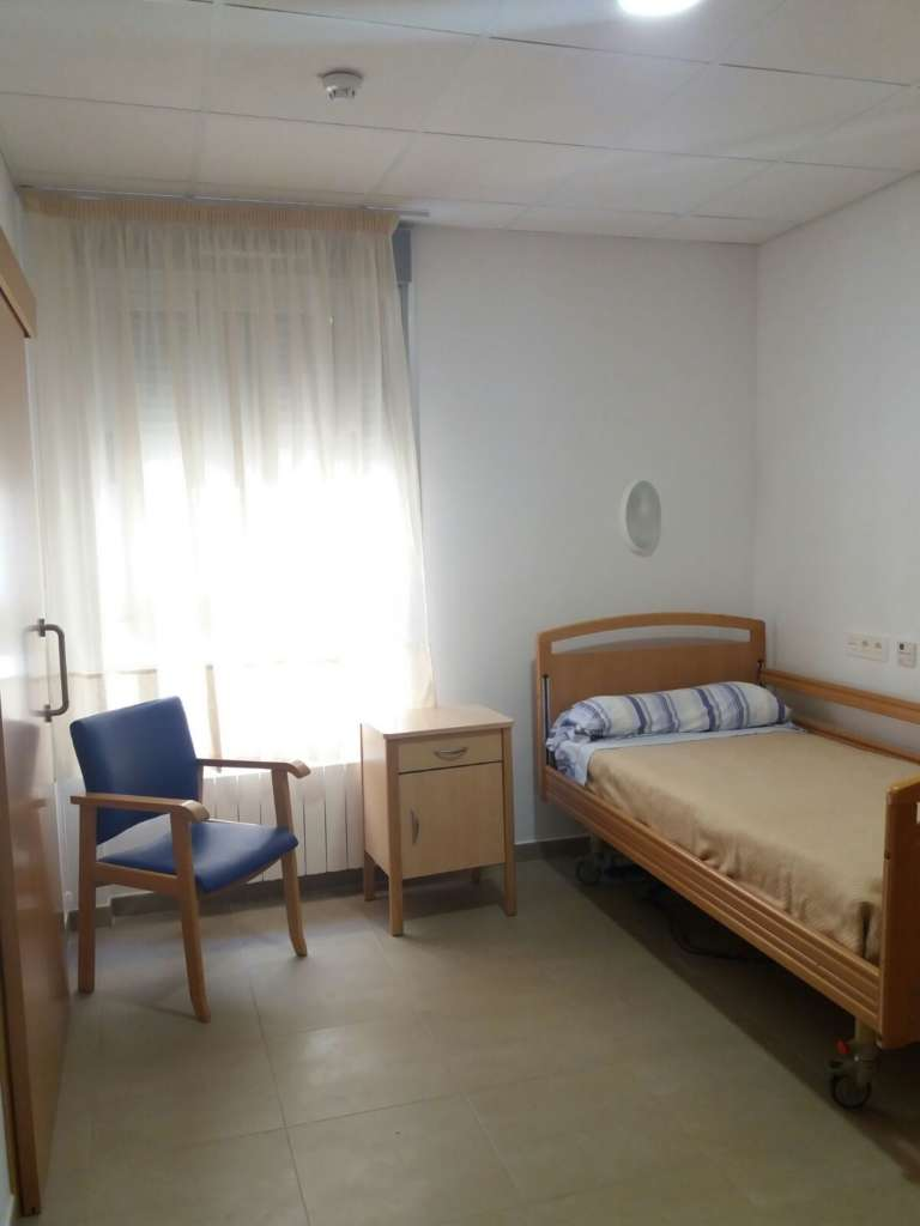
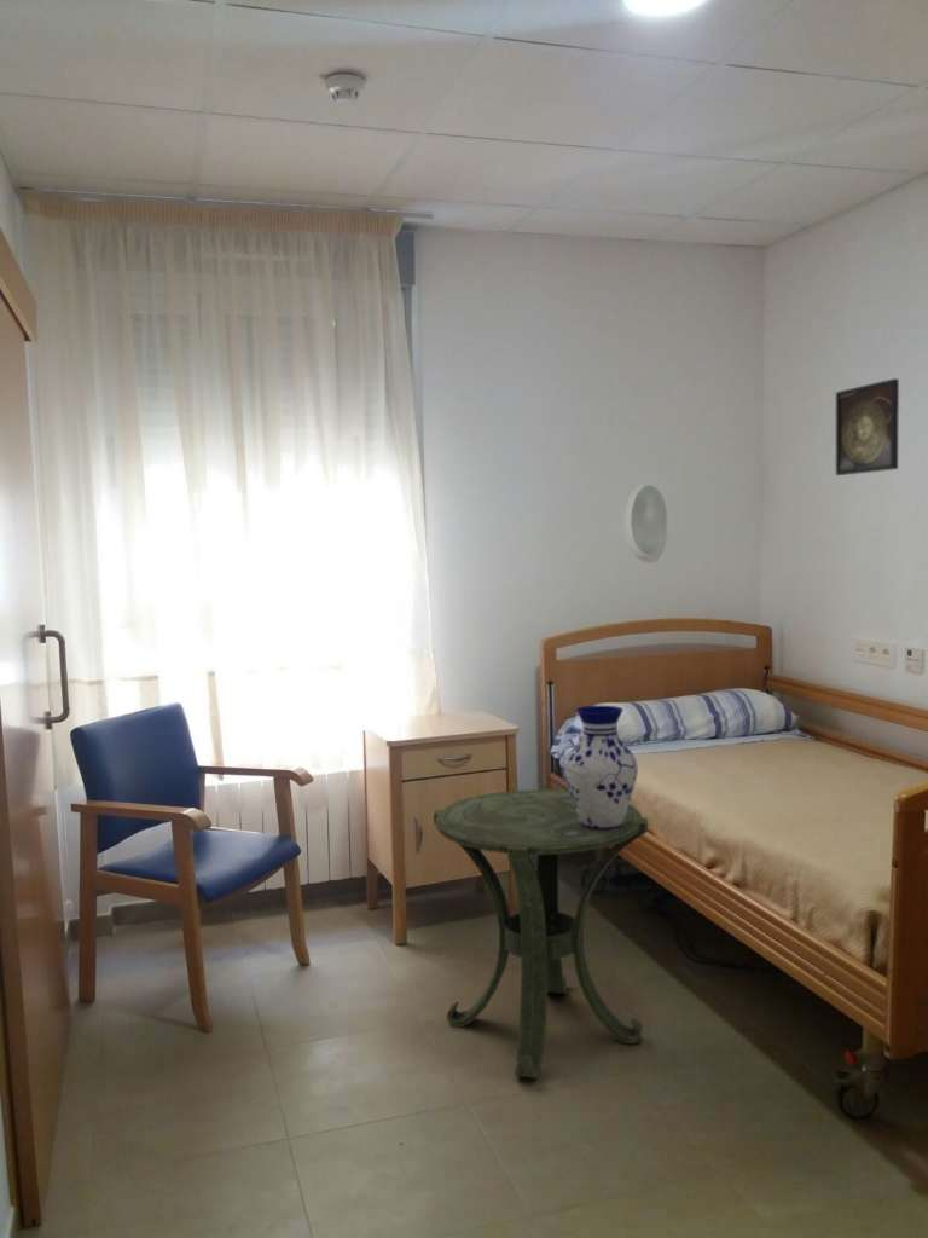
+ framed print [835,377,900,476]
+ side table [433,788,649,1080]
+ vase [563,705,639,829]
